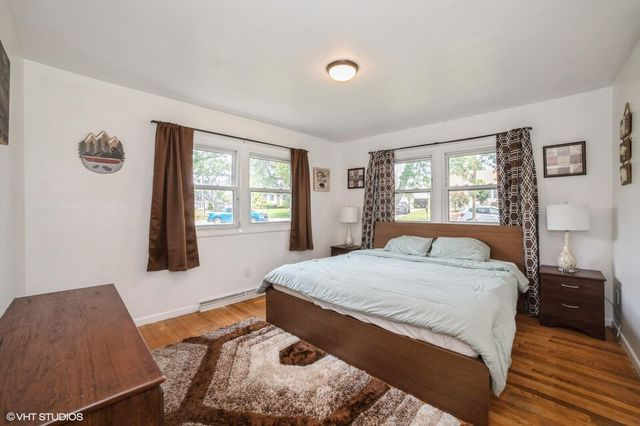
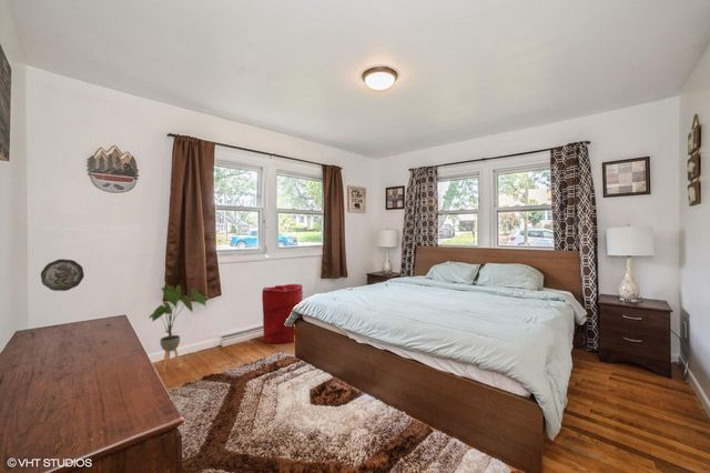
+ laundry hamper [261,283,304,345]
+ decorative plate [40,258,85,292]
+ house plant [148,283,207,374]
